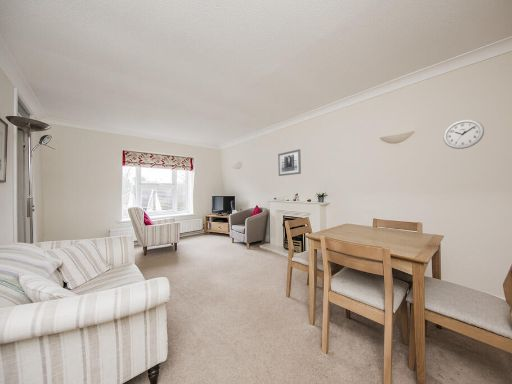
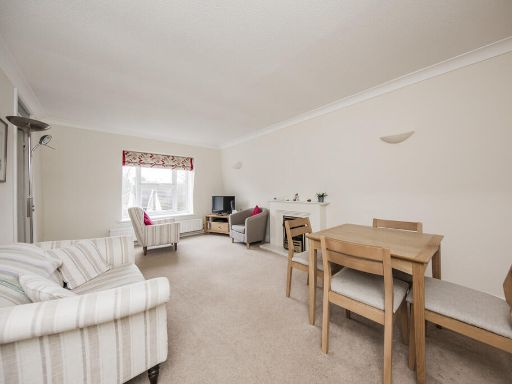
- wall art [277,148,302,177]
- wall clock [442,118,485,150]
